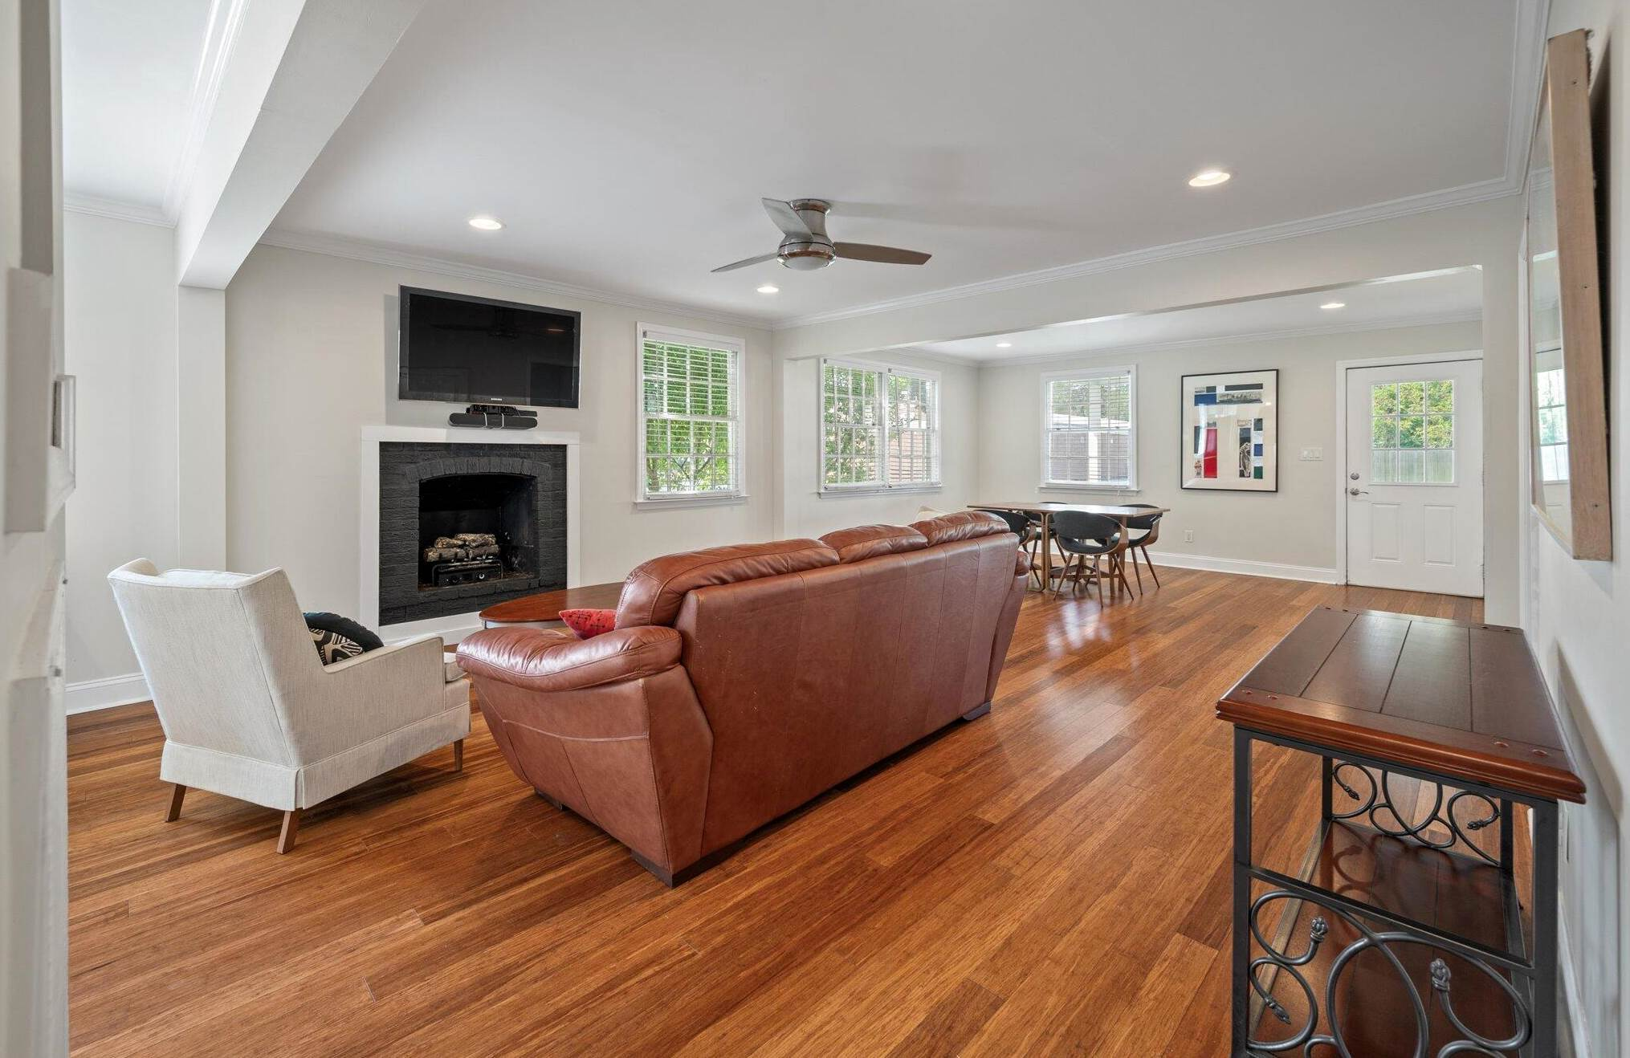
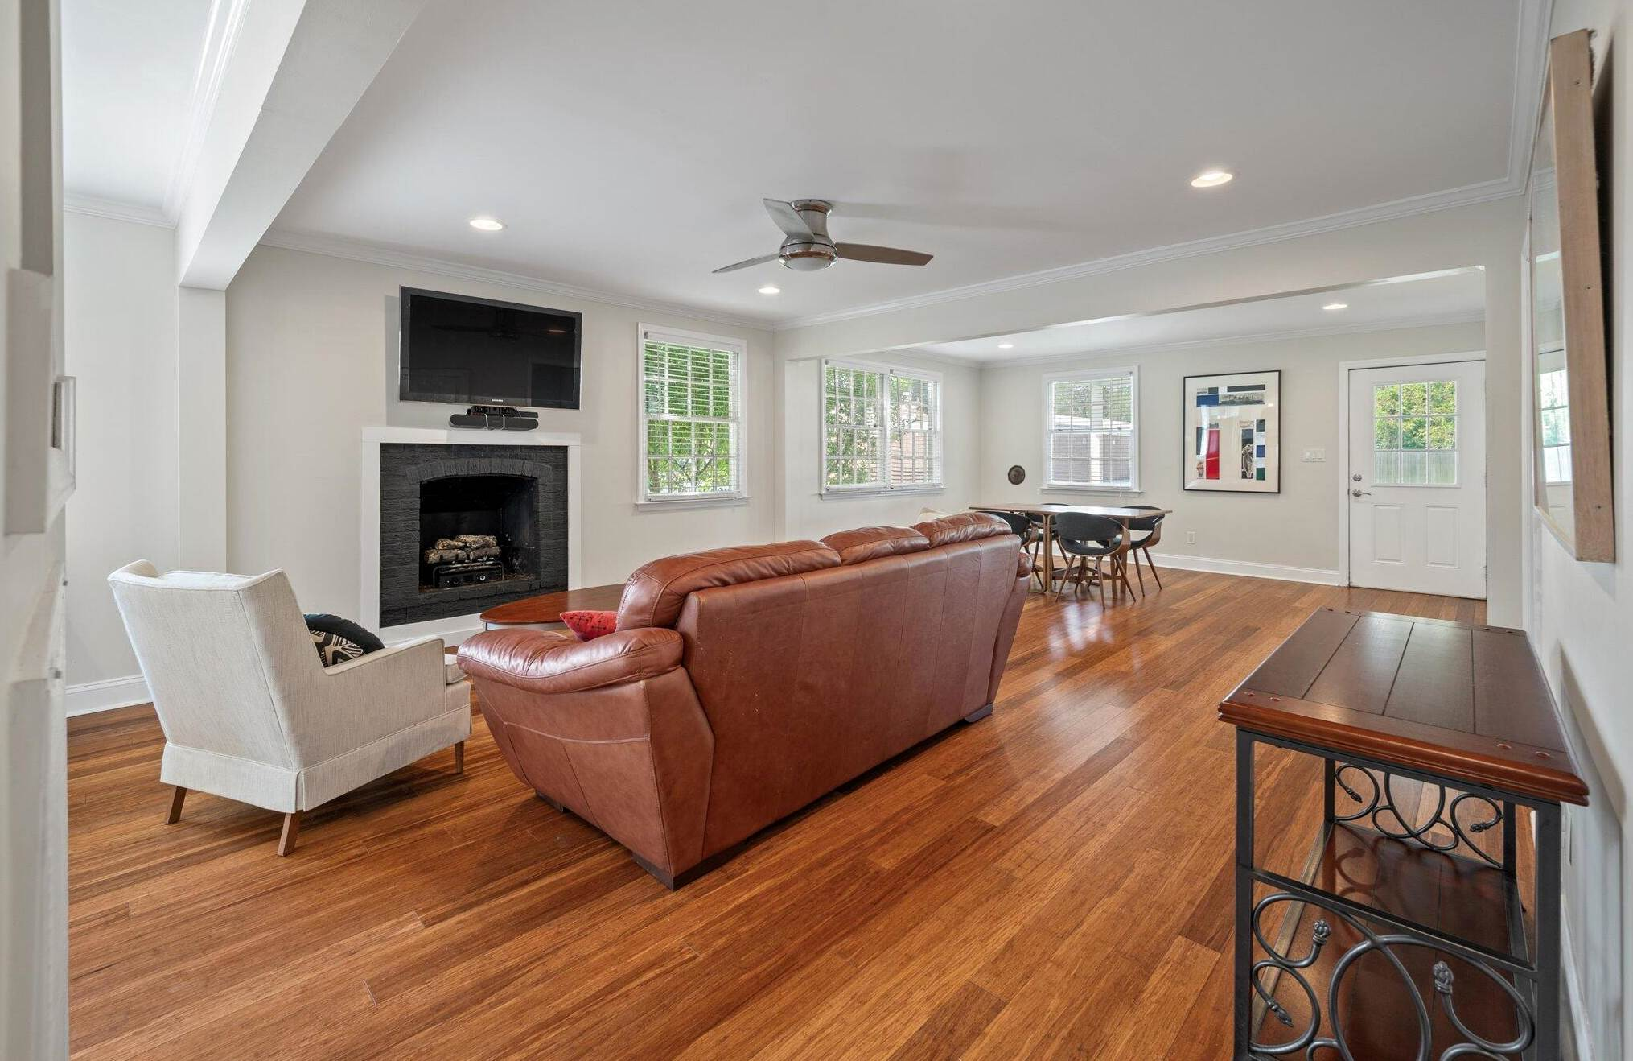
+ decorative plate [1007,464,1026,486]
